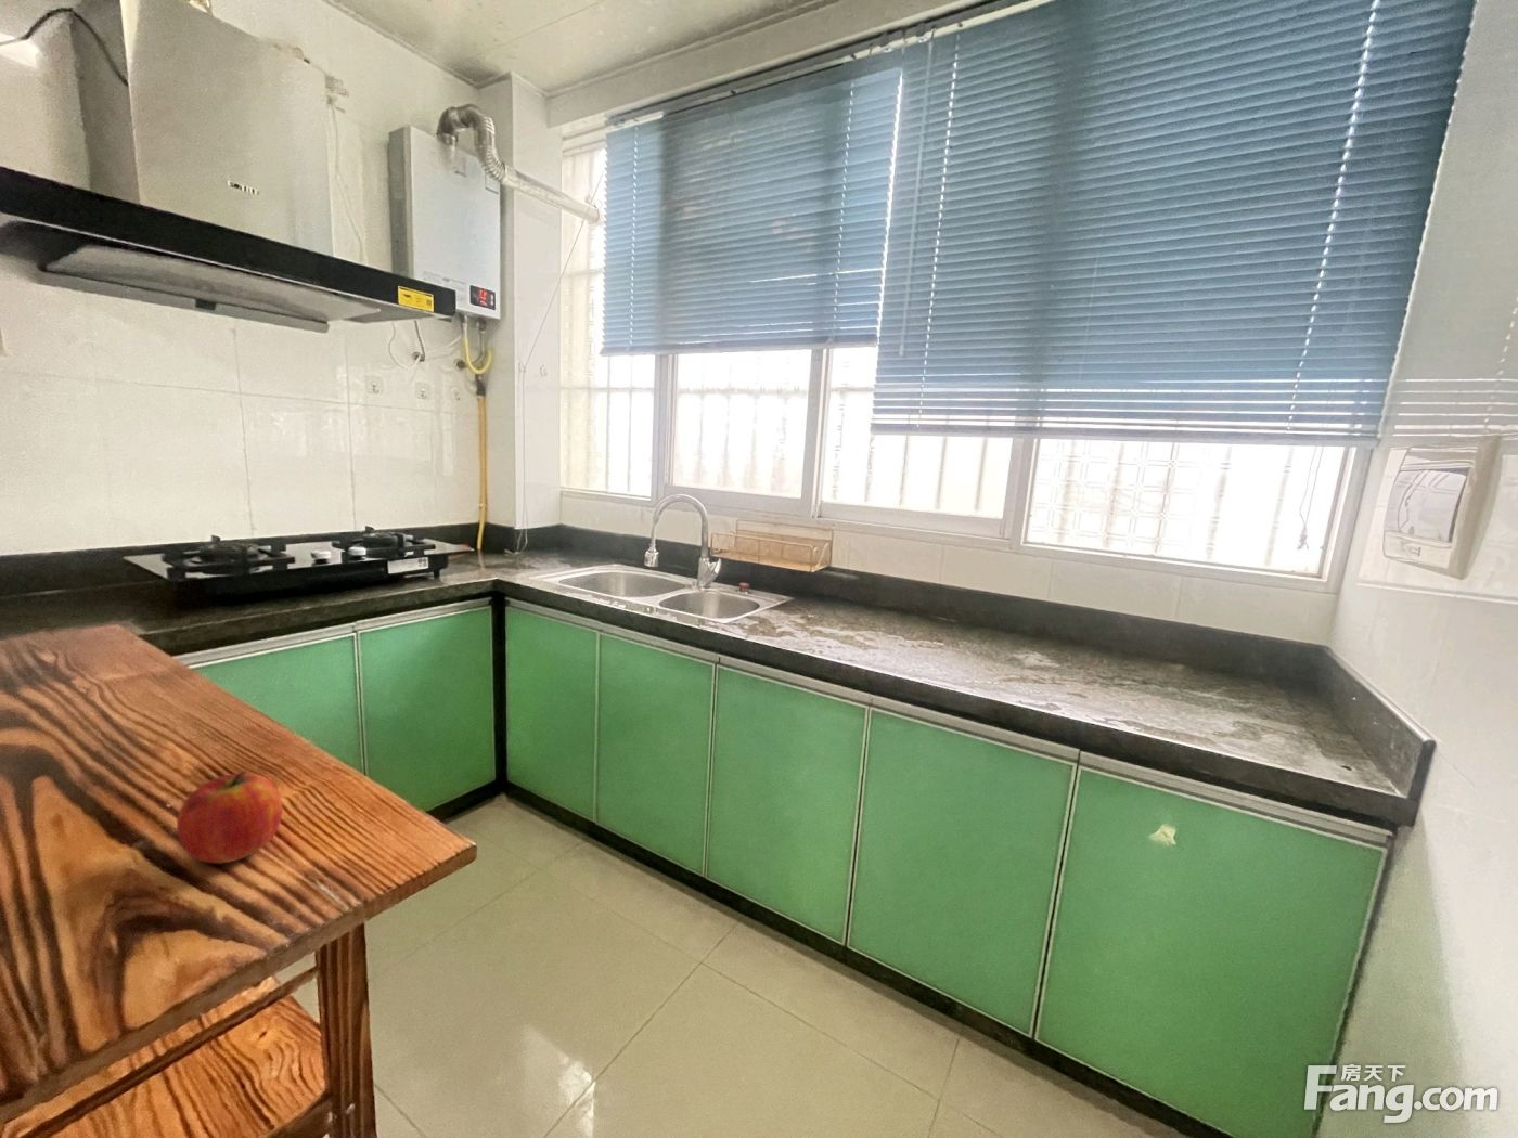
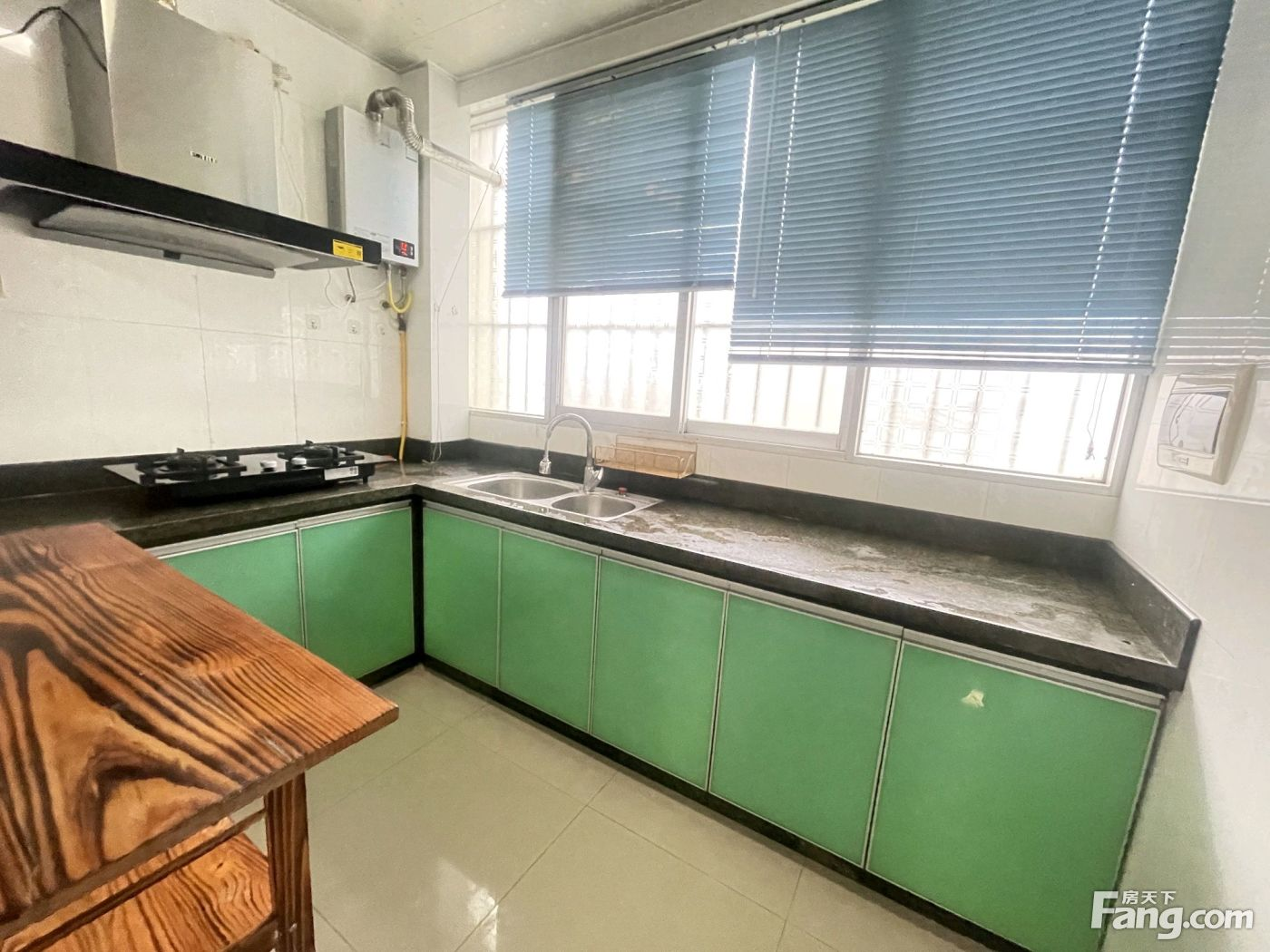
- fruit [176,772,283,865]
